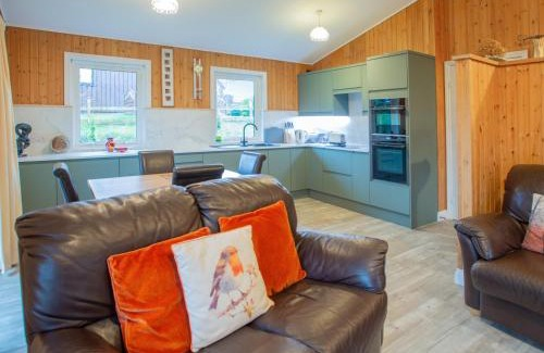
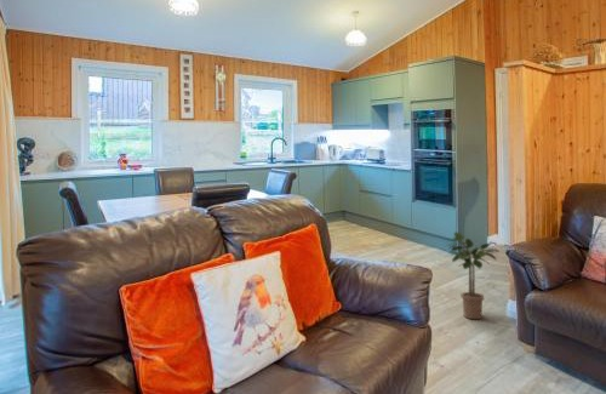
+ potted plant [445,230,501,320]
